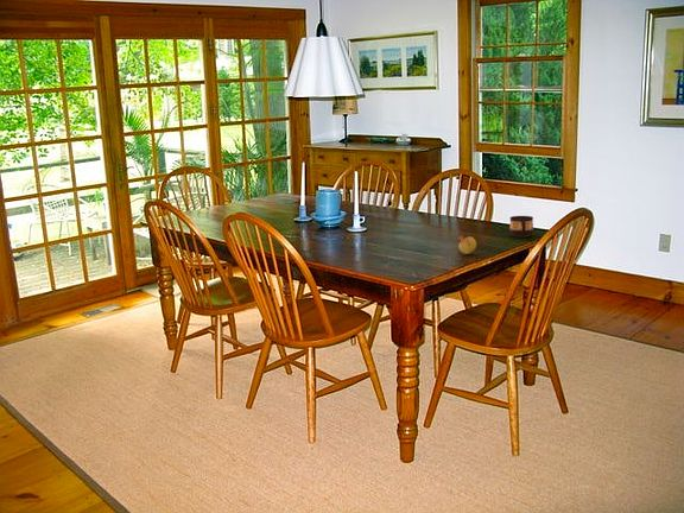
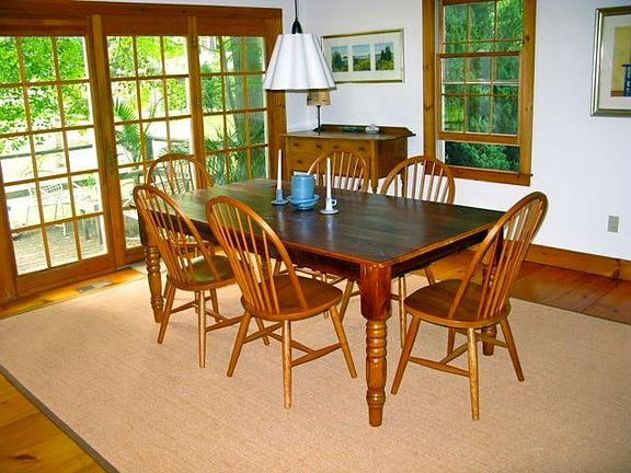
- cup [508,215,534,238]
- fruit [457,233,479,255]
